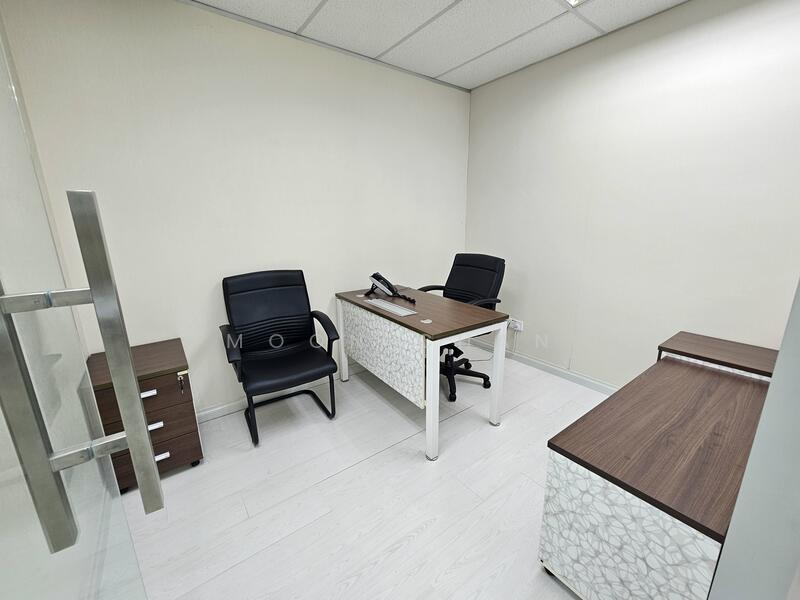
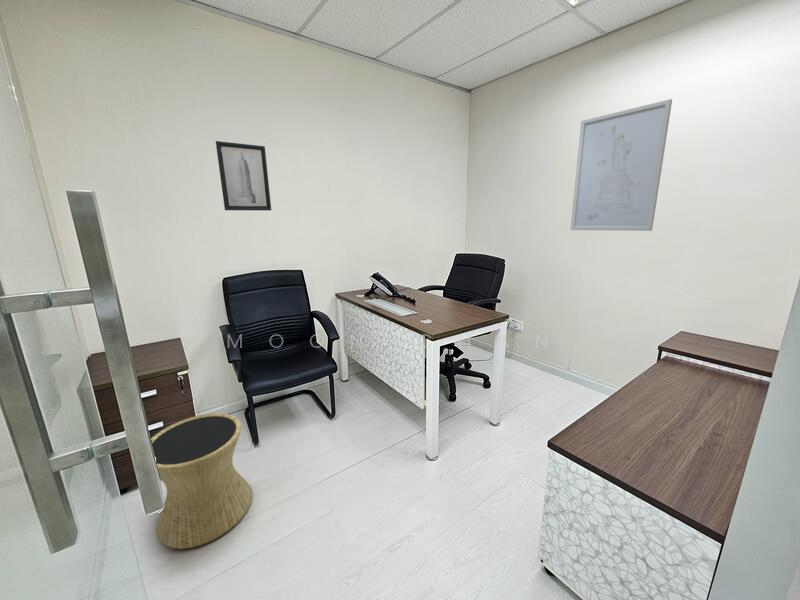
+ side table [150,412,253,550]
+ wall art [215,140,272,211]
+ wall art [569,98,673,232]
